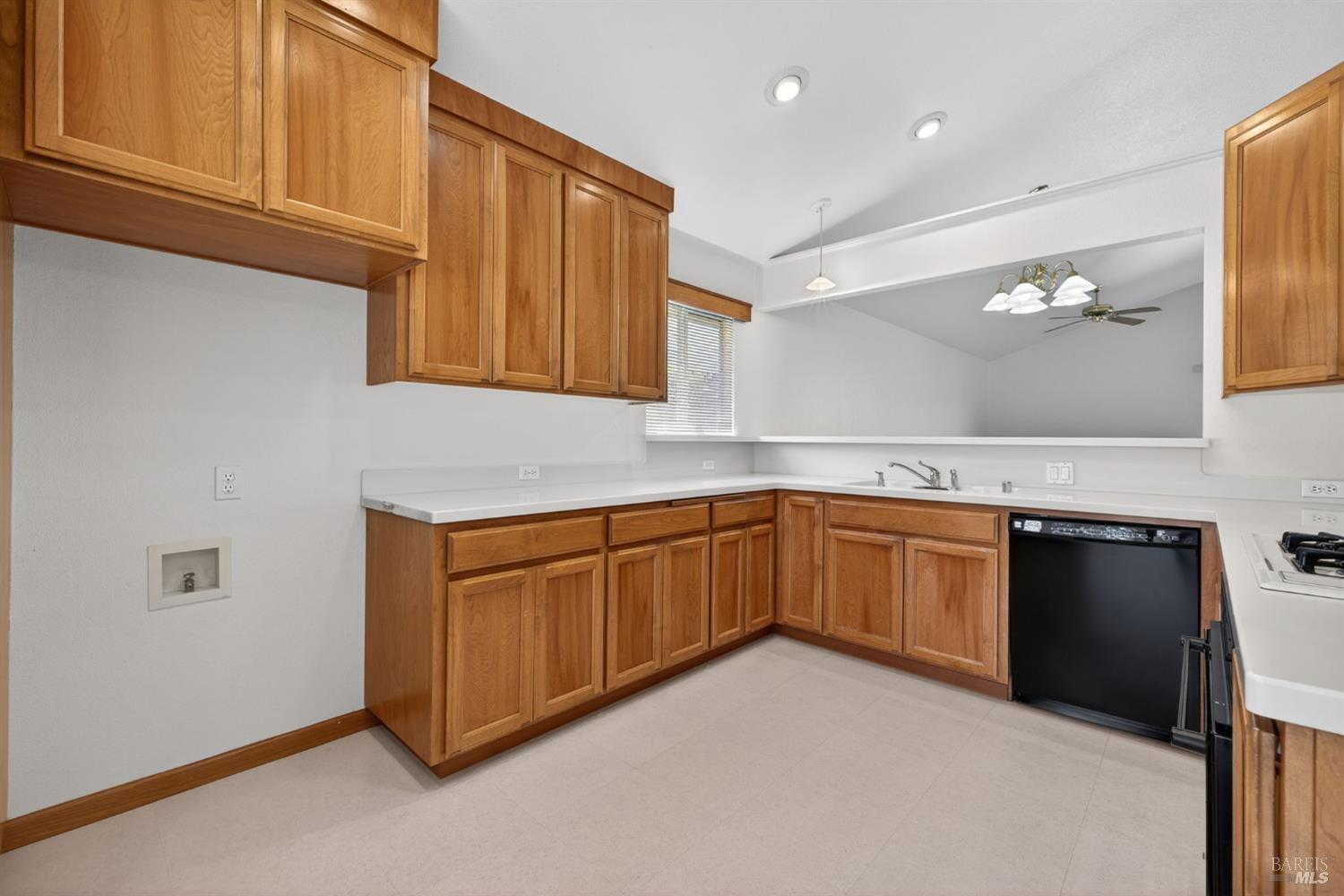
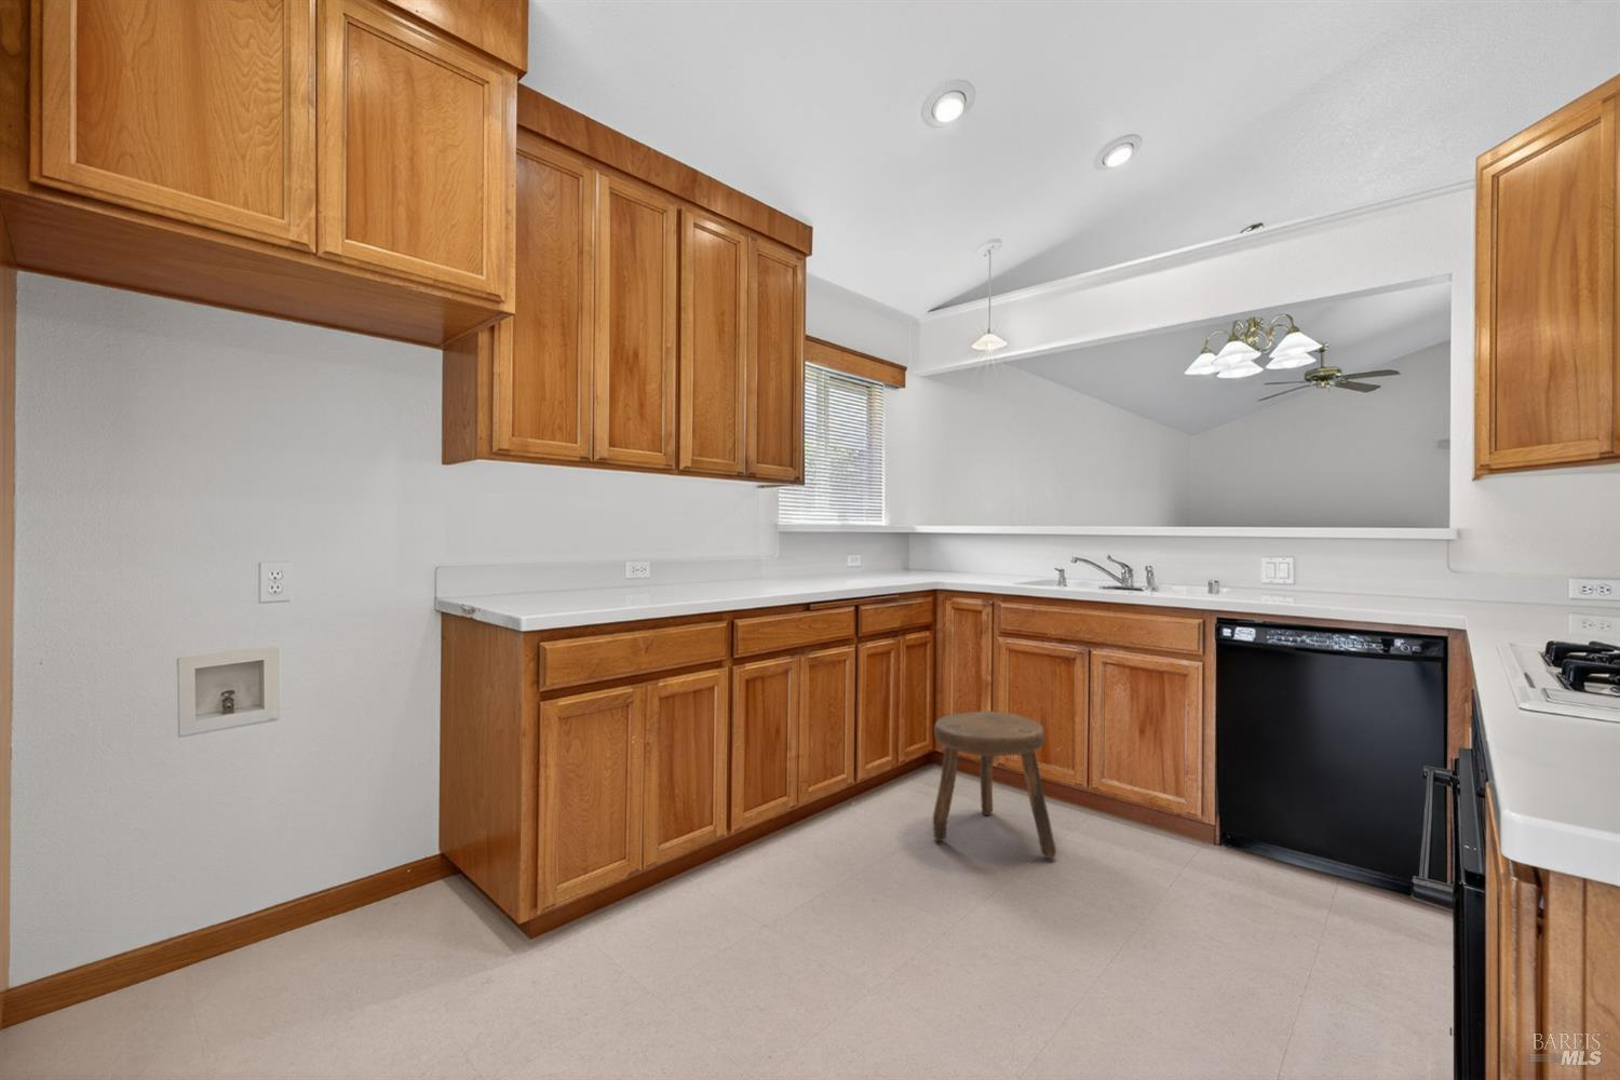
+ stool [932,711,1057,859]
